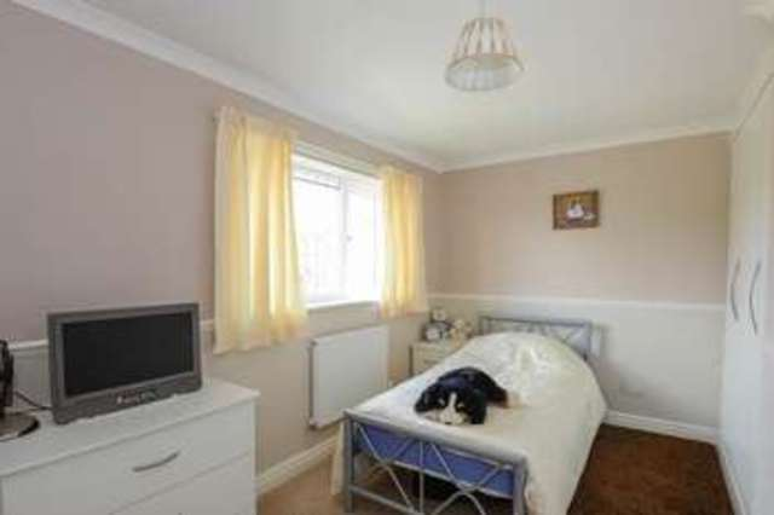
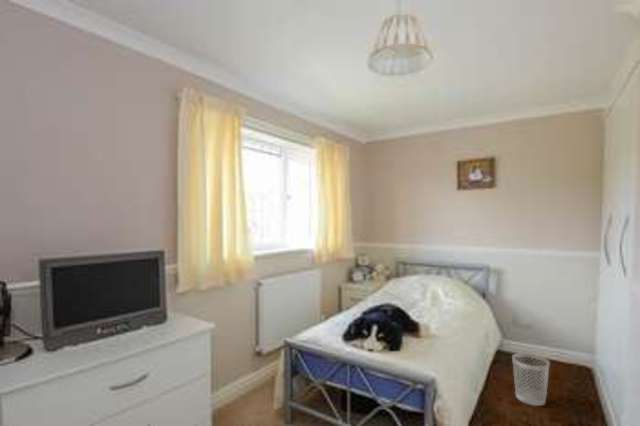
+ wastebasket [511,352,551,407]
